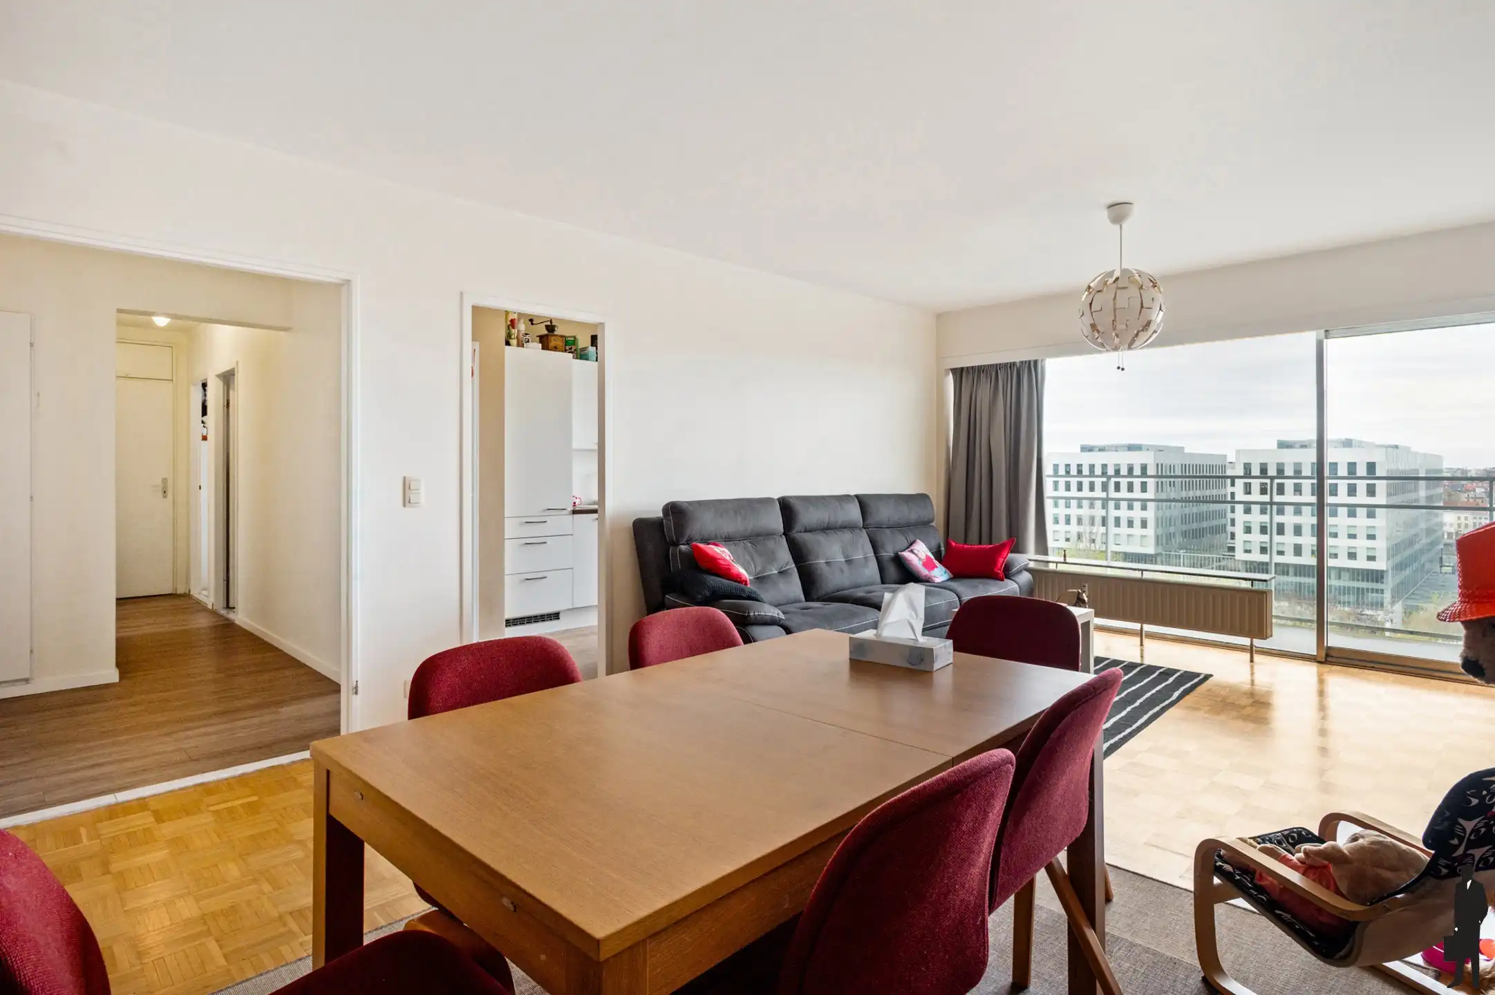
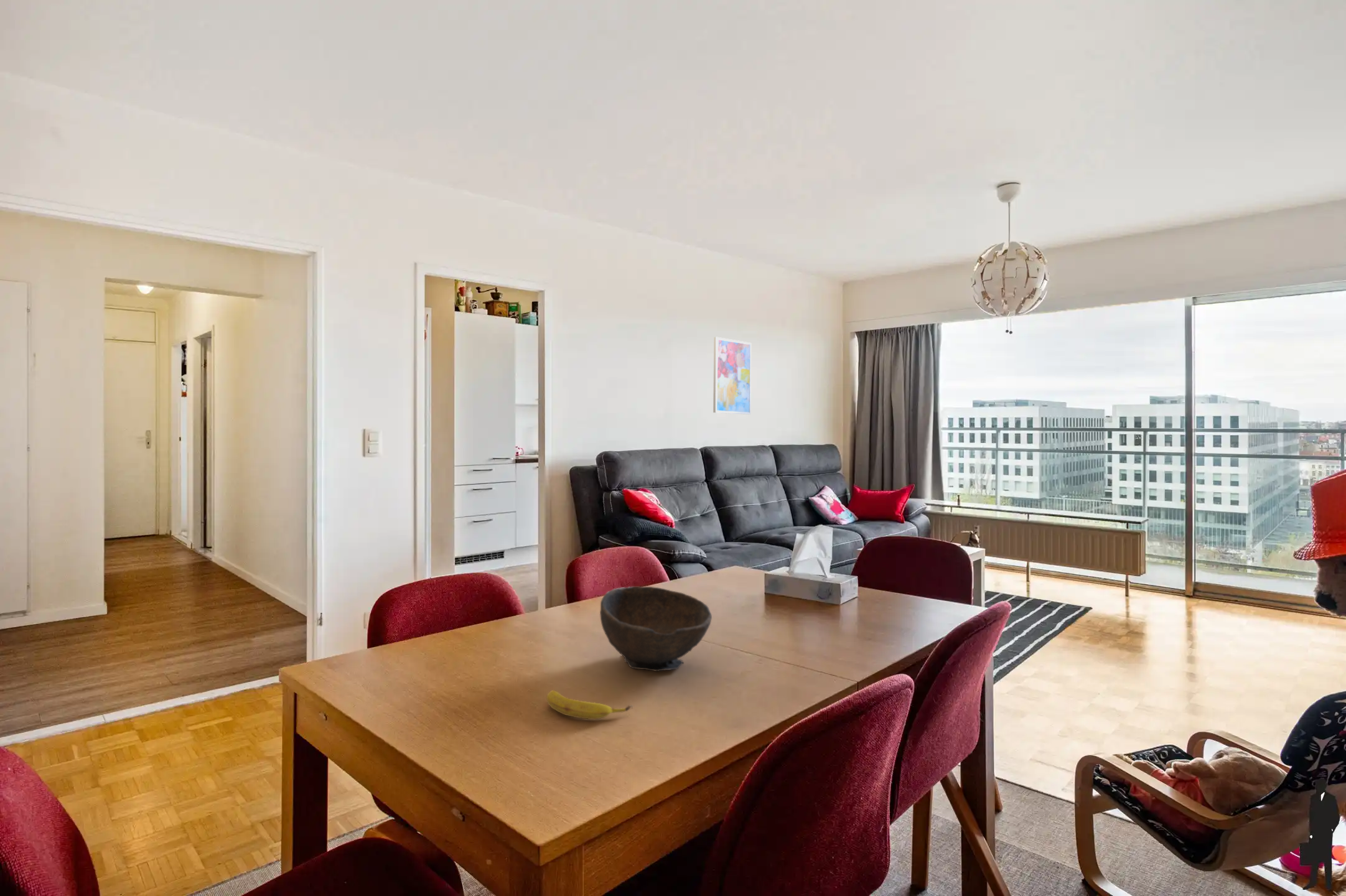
+ bowl [599,586,713,672]
+ banana [546,689,633,720]
+ wall art [713,337,752,415]
